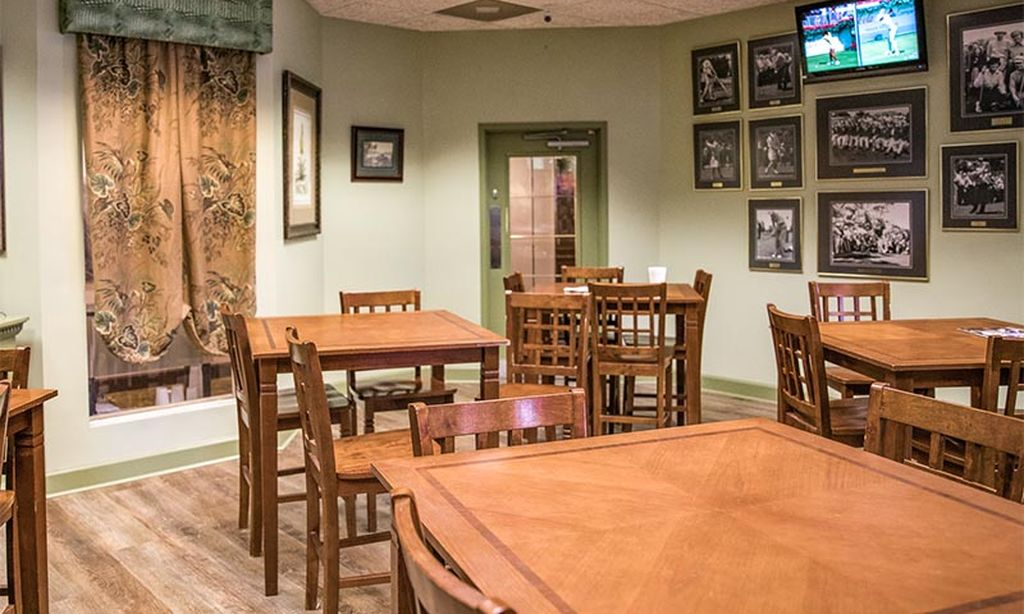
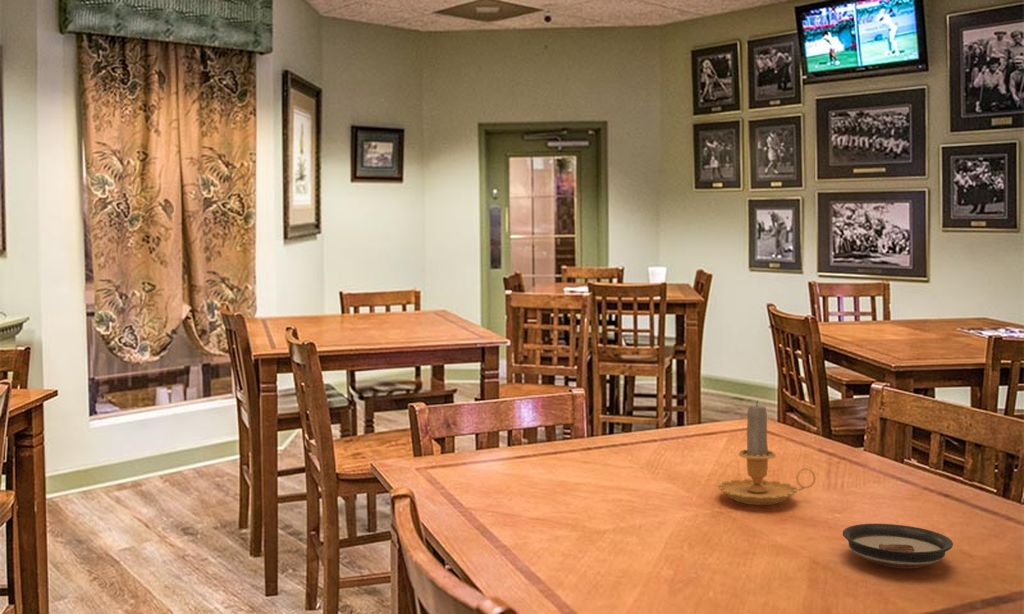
+ candle [717,399,817,506]
+ saucer [841,523,954,569]
